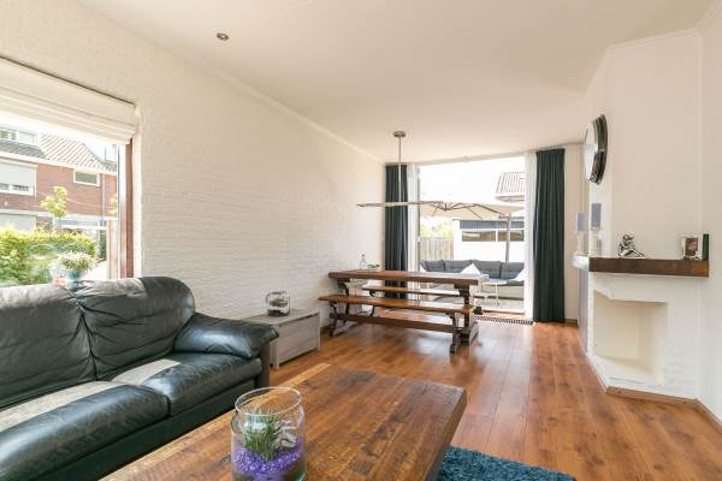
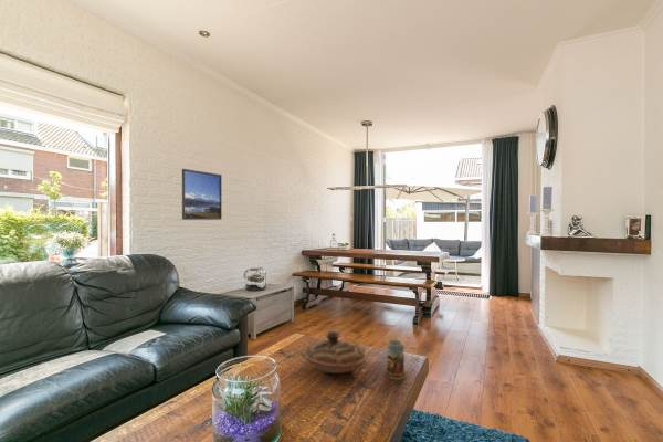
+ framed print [181,168,223,221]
+ decorative bowl [301,330,368,375]
+ mug [383,338,408,380]
